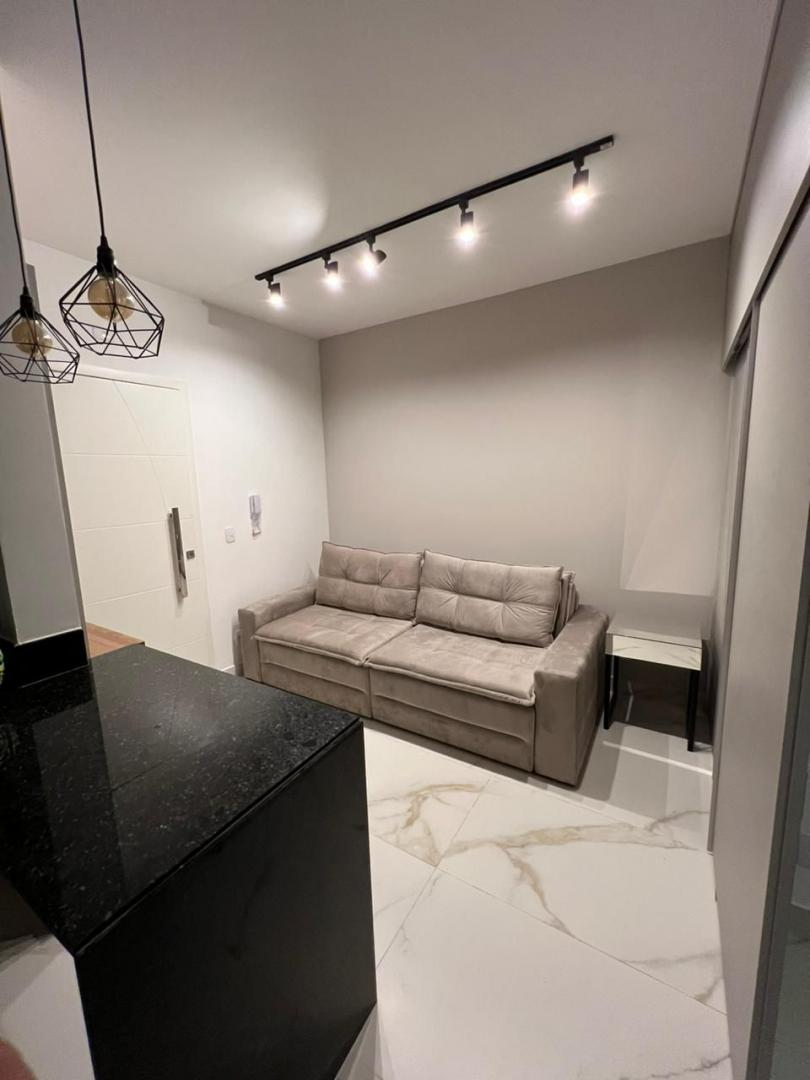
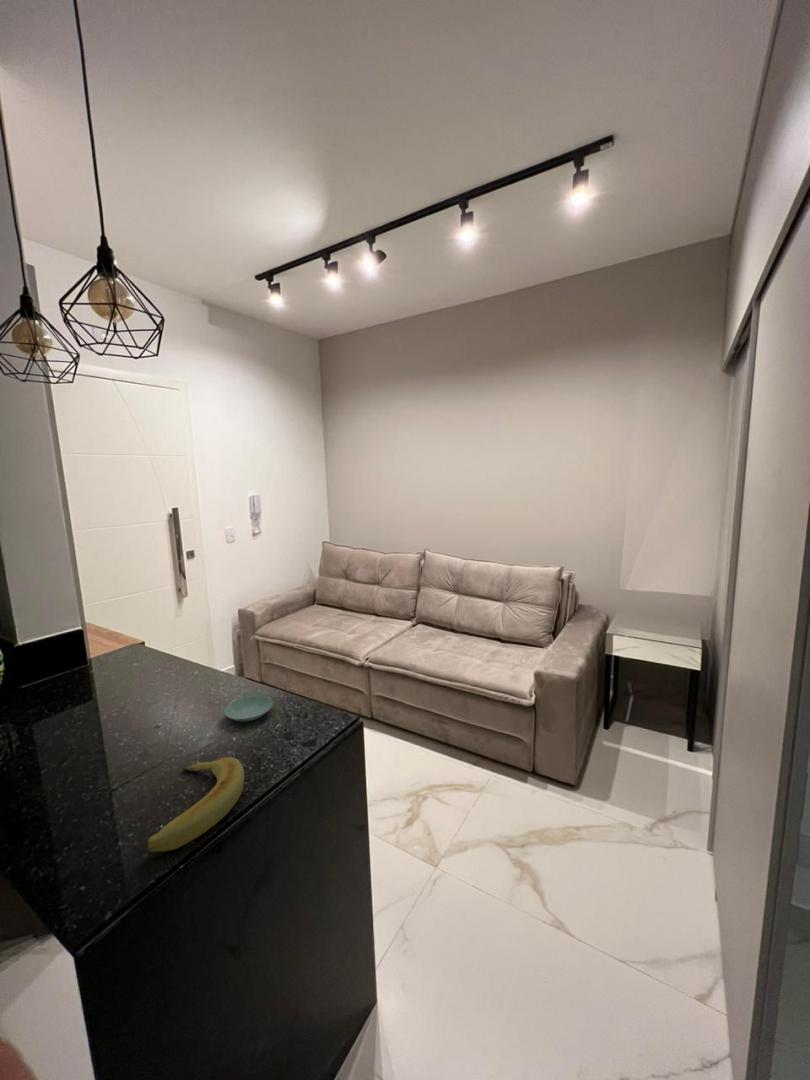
+ banana [145,756,245,853]
+ saucer [223,695,274,723]
